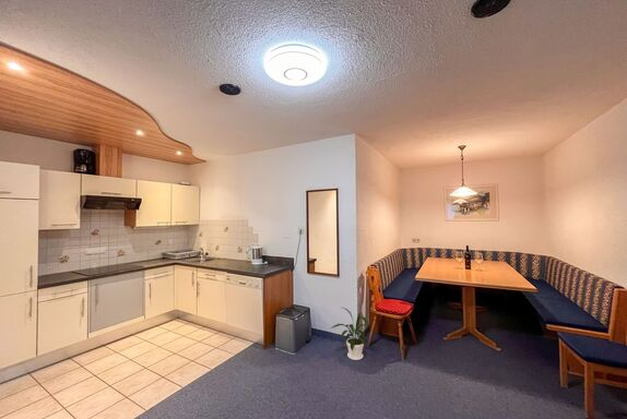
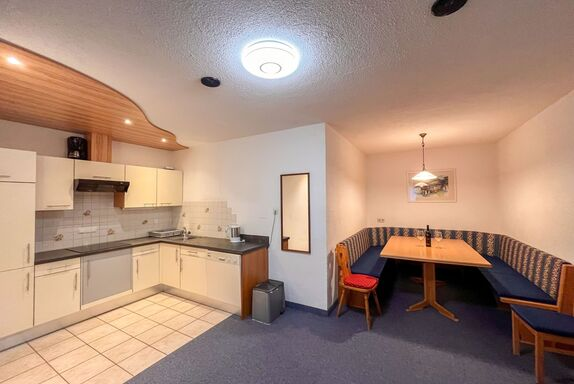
- house plant [330,306,369,361]
